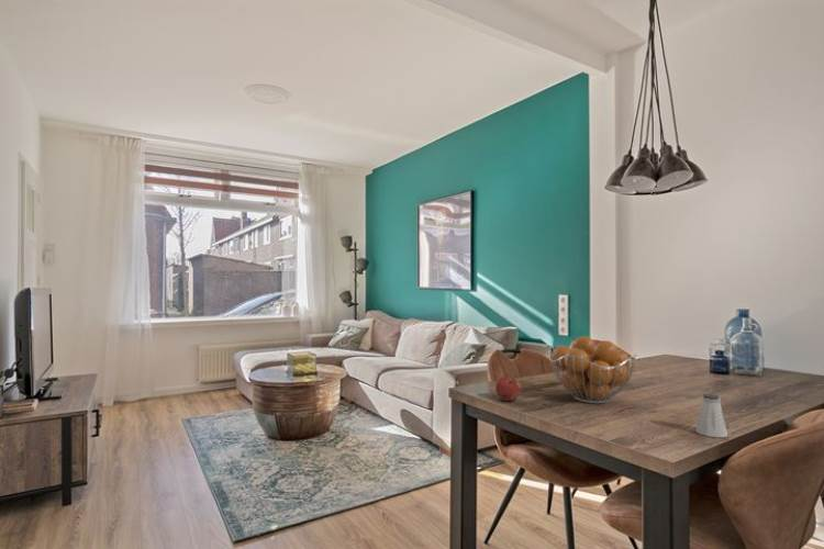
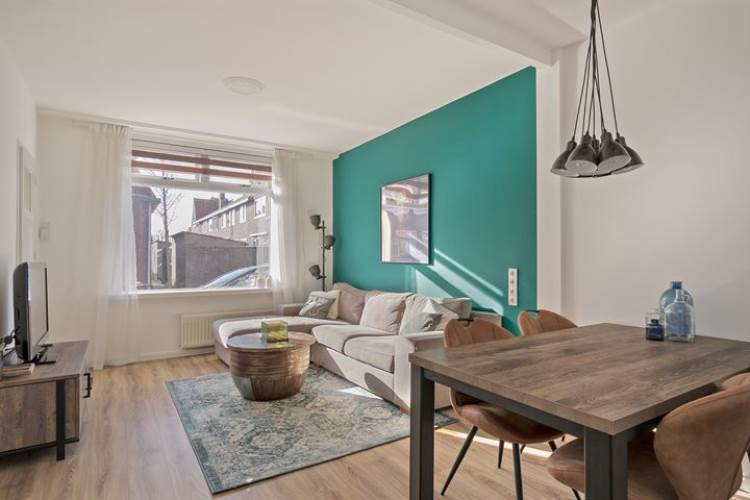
- fruit basket [548,335,638,404]
- saltshaker [694,393,728,438]
- apple [494,376,522,402]
